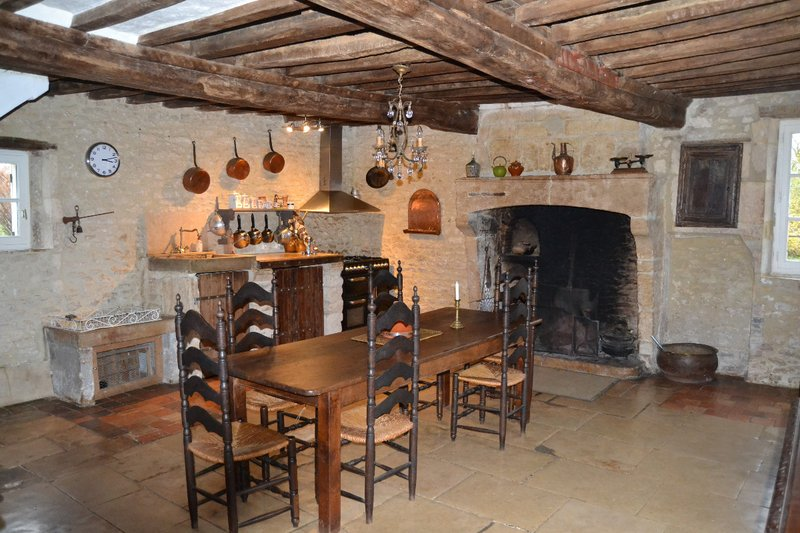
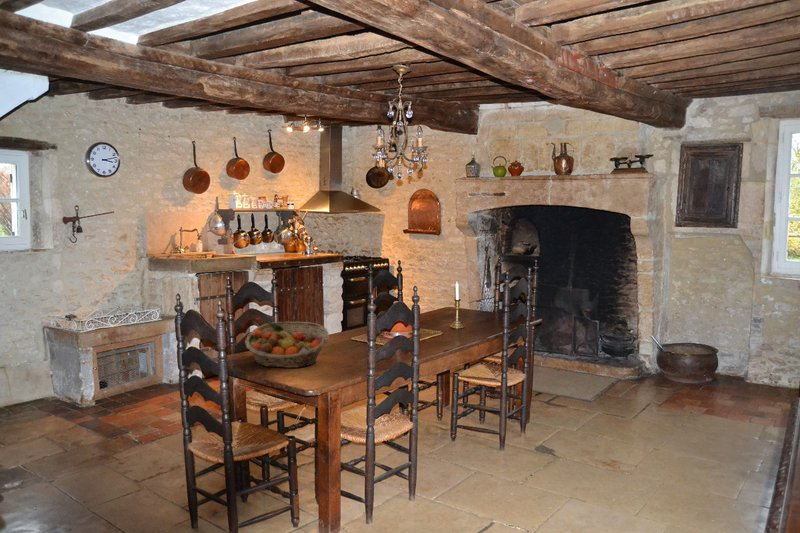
+ fruit basket [244,321,330,369]
